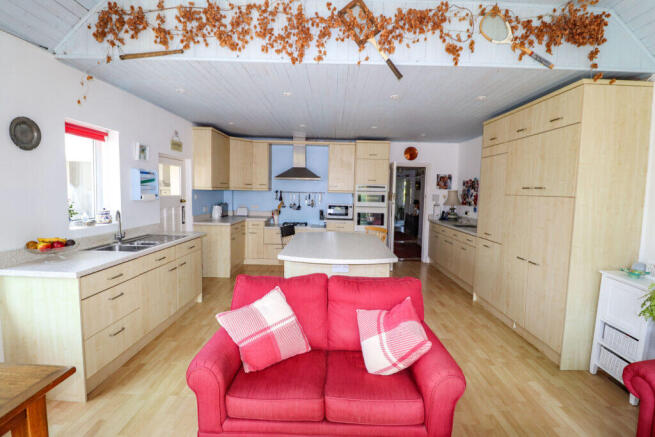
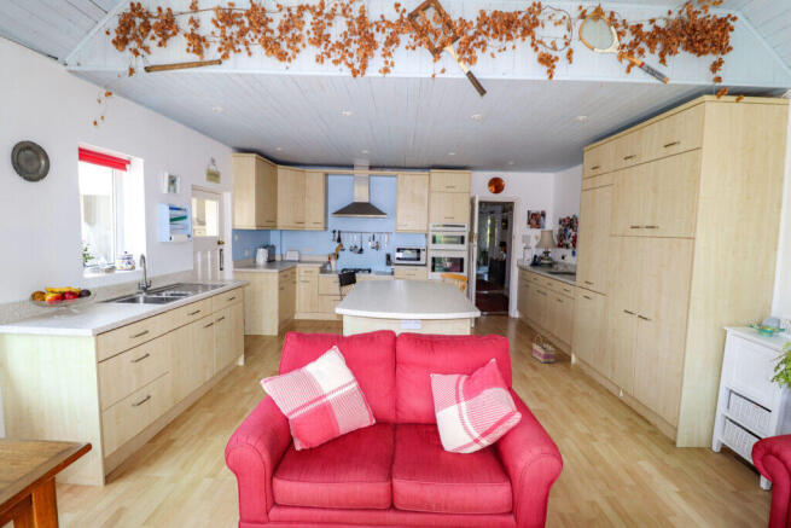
+ basket [531,333,557,364]
